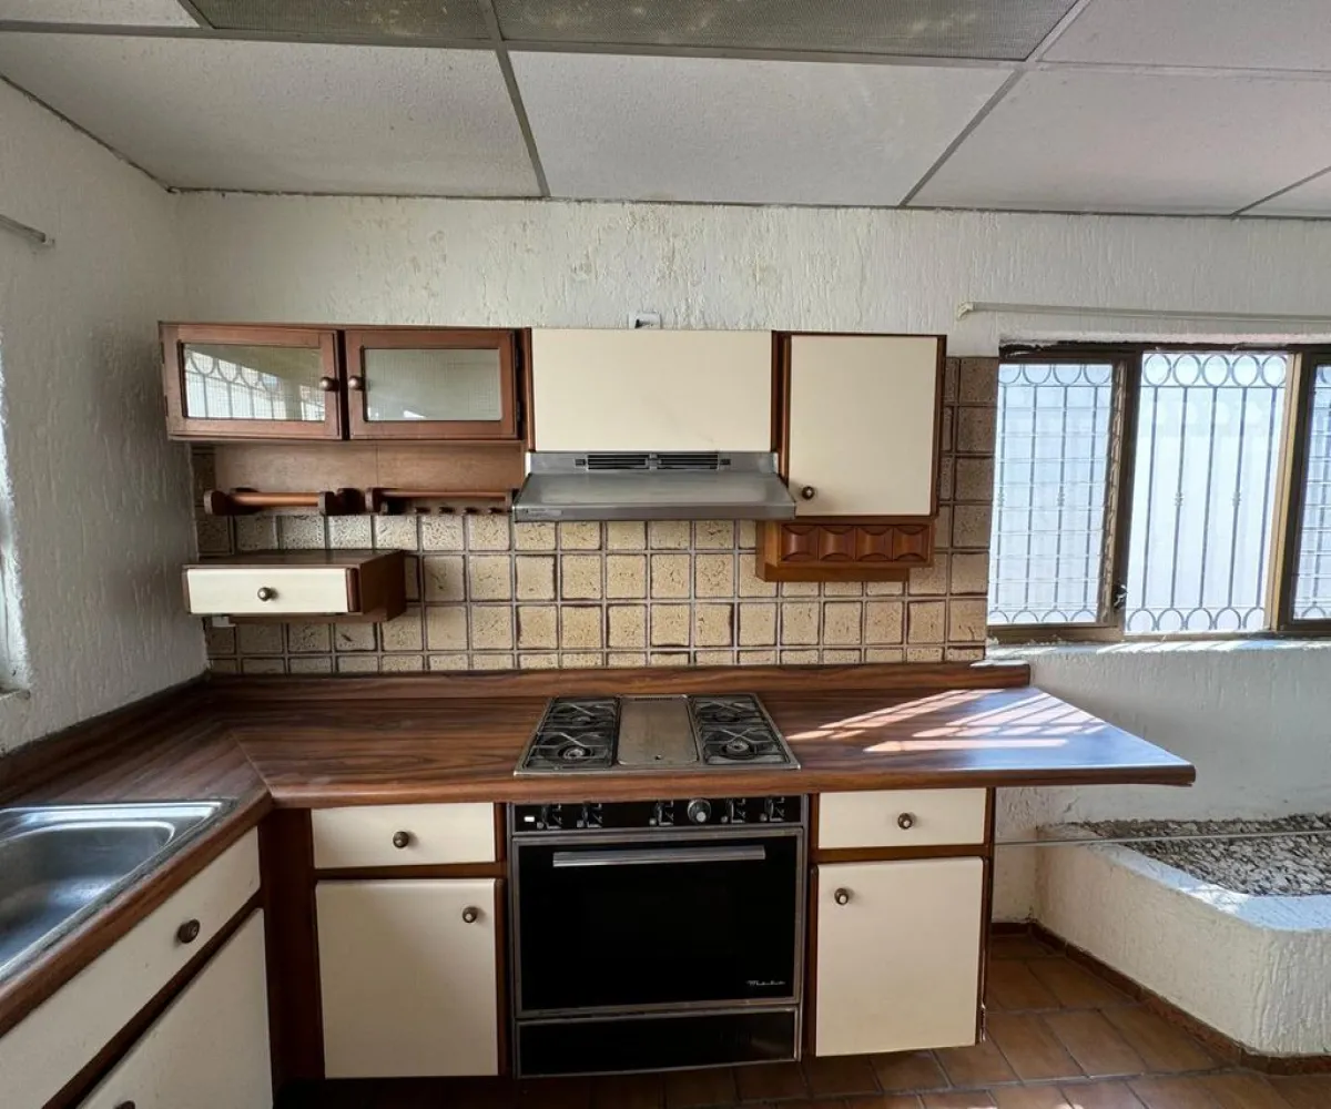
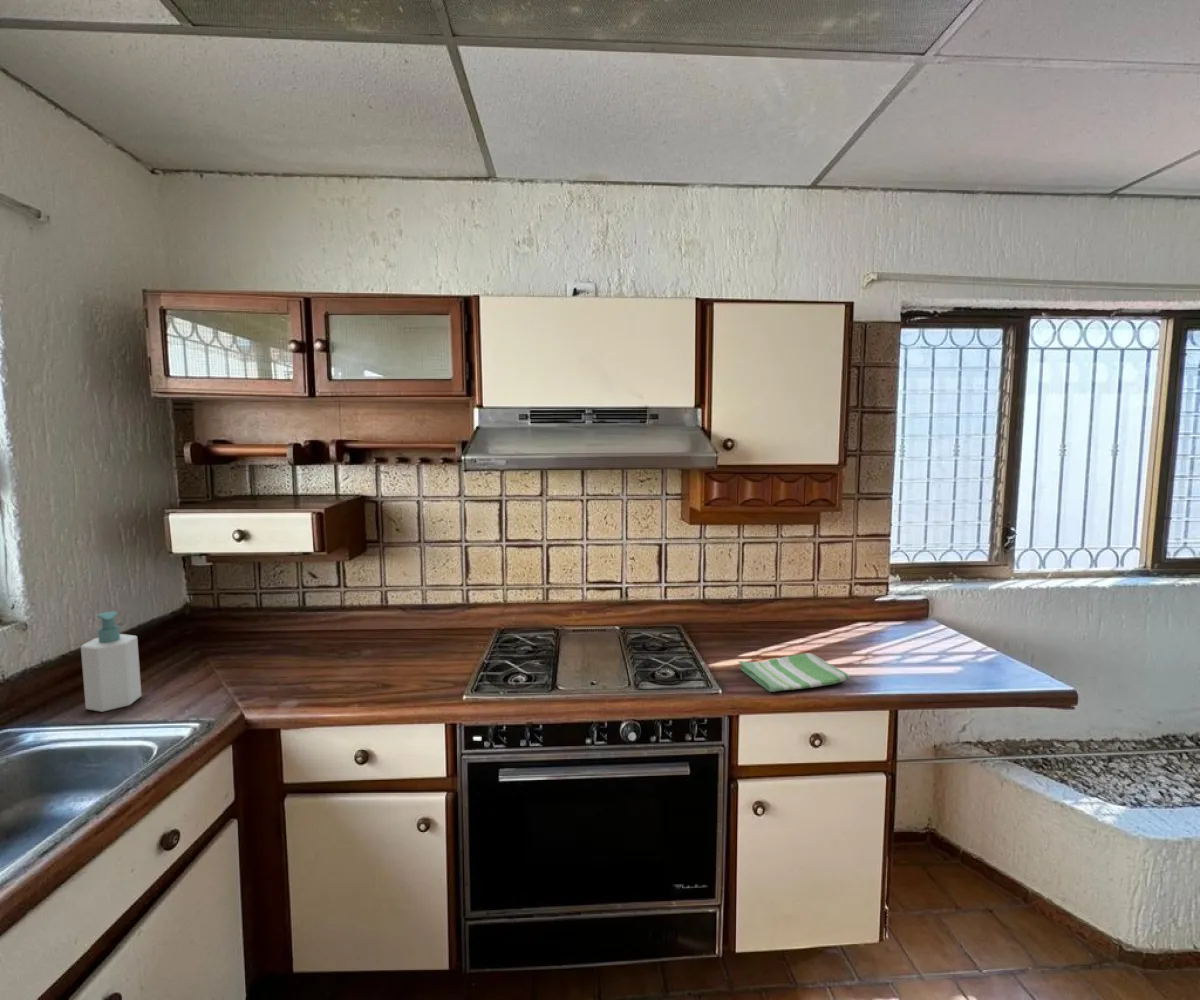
+ dish towel [738,652,851,693]
+ soap bottle [80,610,142,713]
